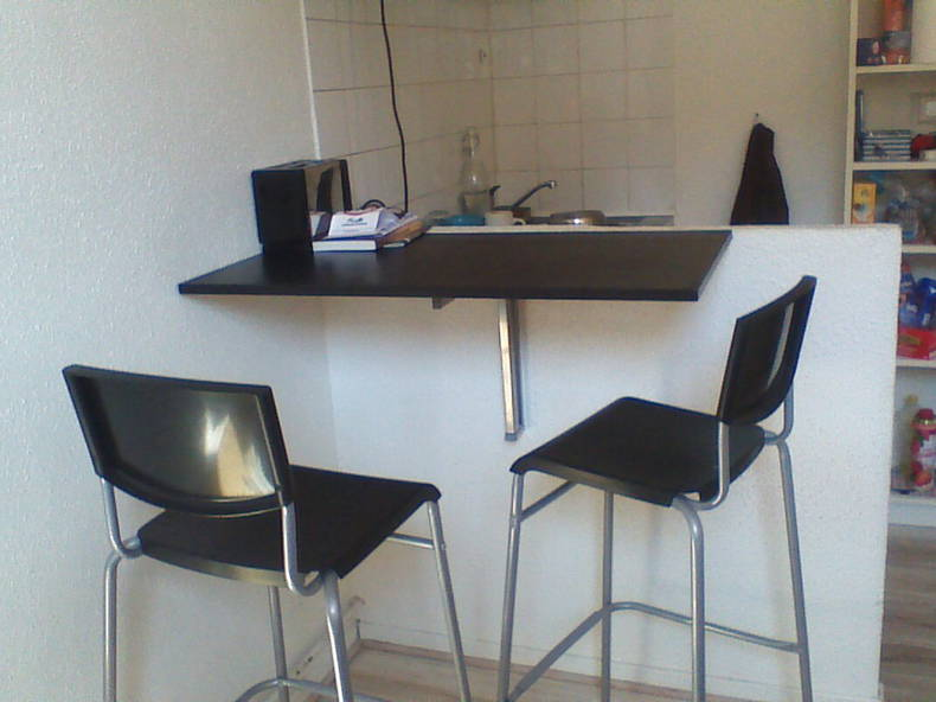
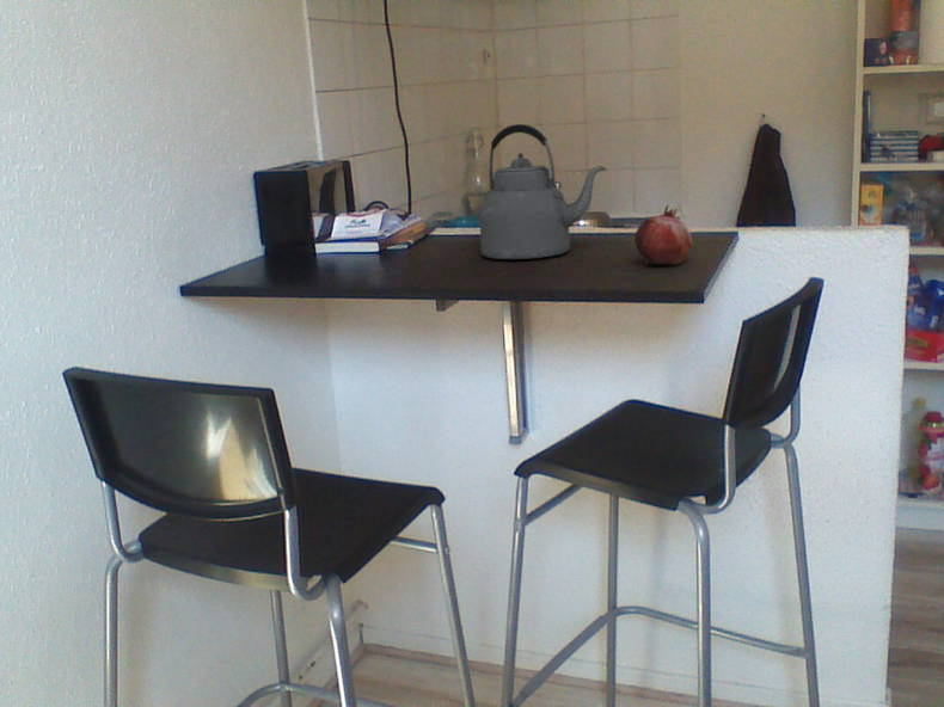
+ kettle [478,123,608,260]
+ fruit [635,204,693,266]
